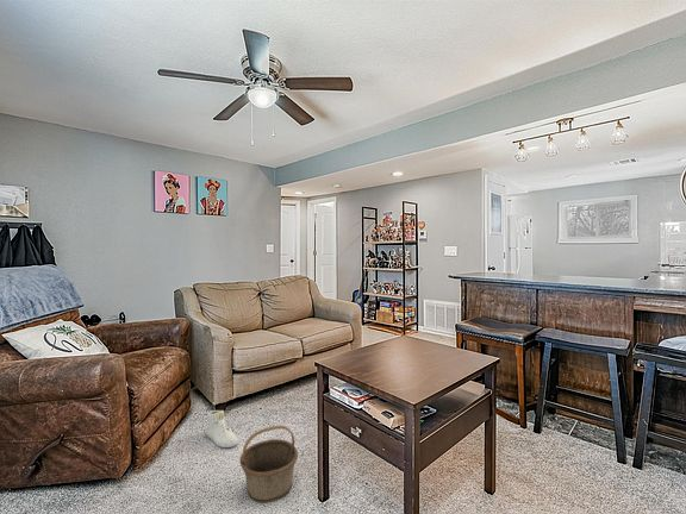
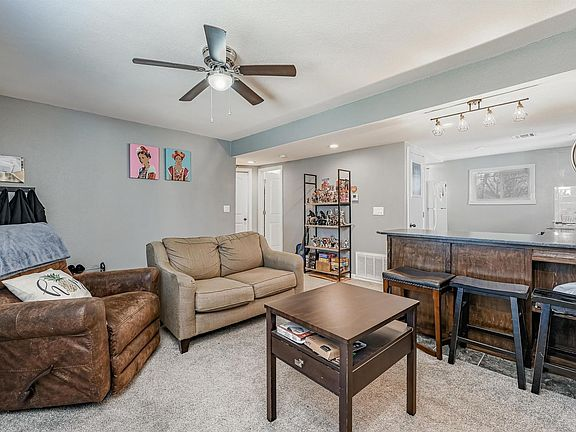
- basket [239,425,299,504]
- sneaker [205,409,239,449]
